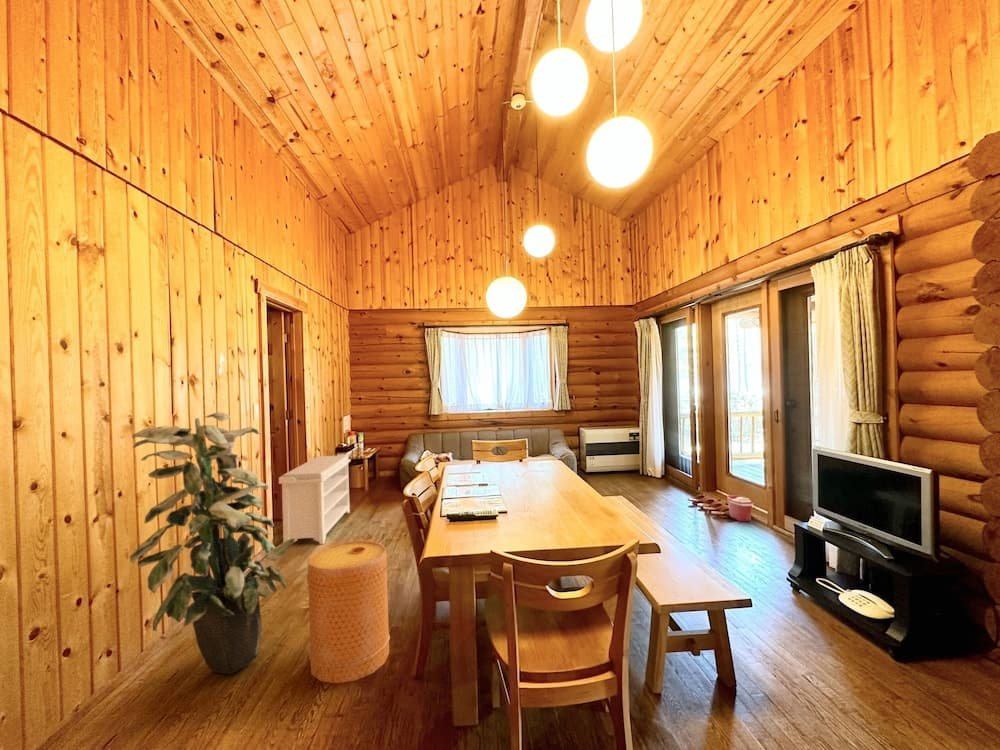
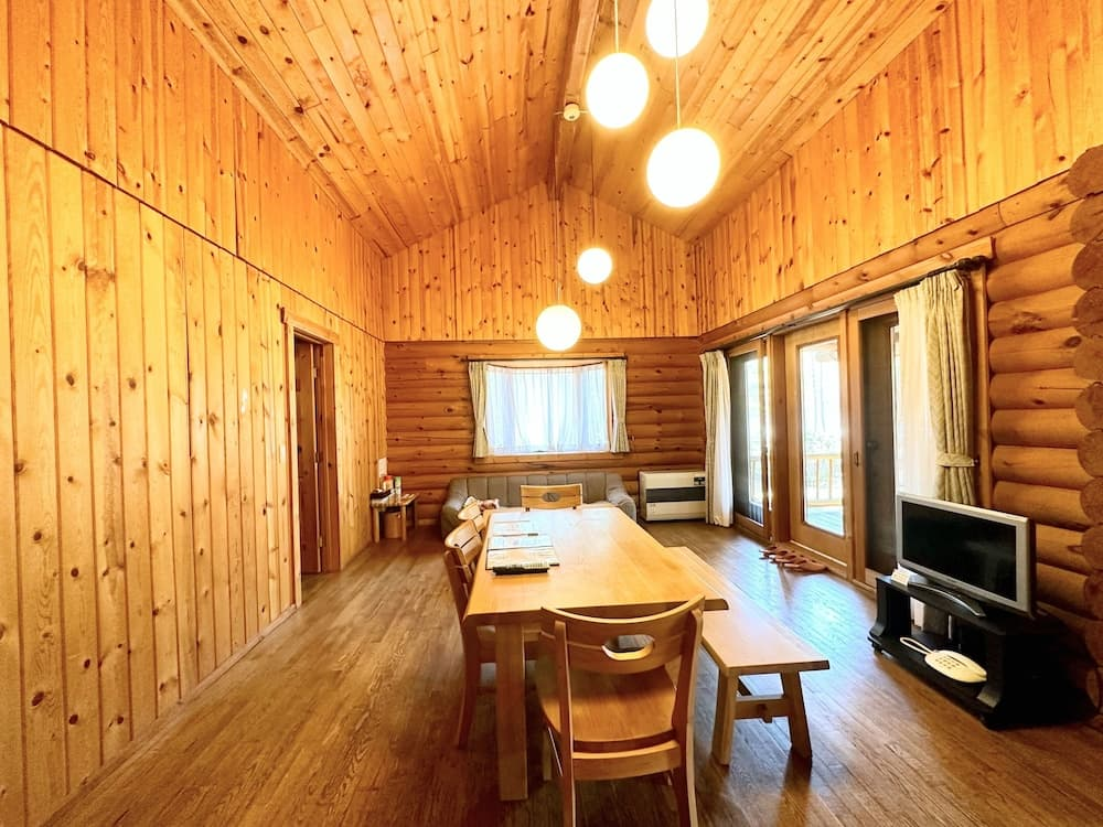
- bench [278,454,352,545]
- basket [306,540,391,684]
- indoor plant [129,411,295,675]
- bucket [726,494,755,522]
